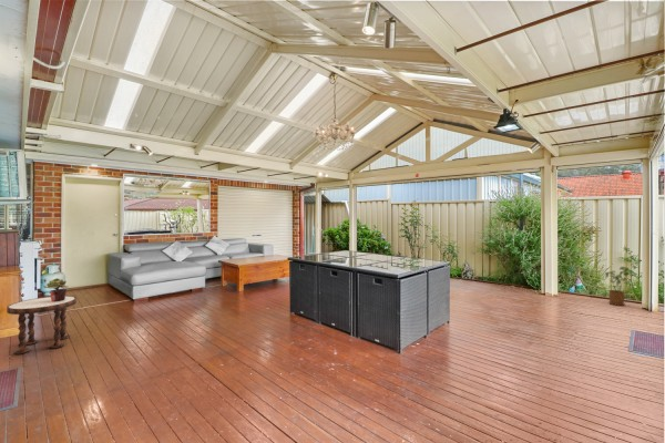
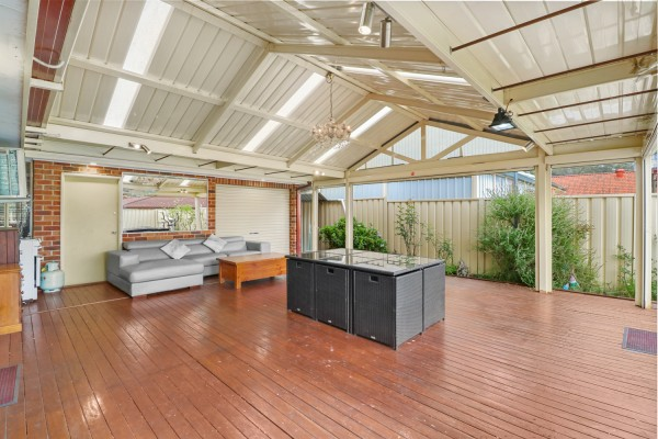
- house plant [604,266,634,307]
- potted plant [42,277,69,301]
- side table [6,295,78,356]
